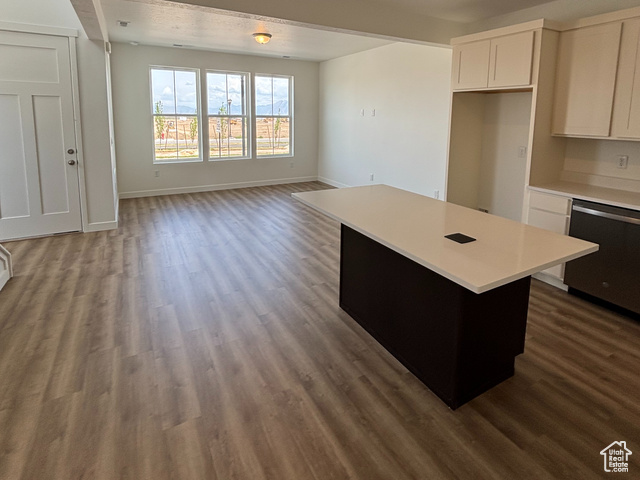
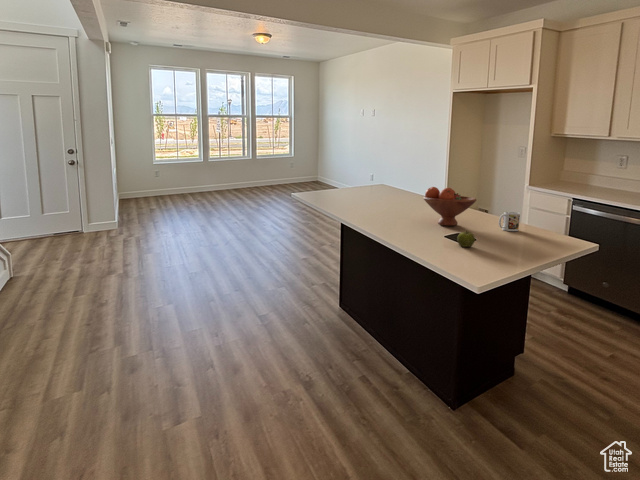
+ fruit bowl [422,186,477,227]
+ mug [498,211,521,232]
+ apple [456,230,476,248]
